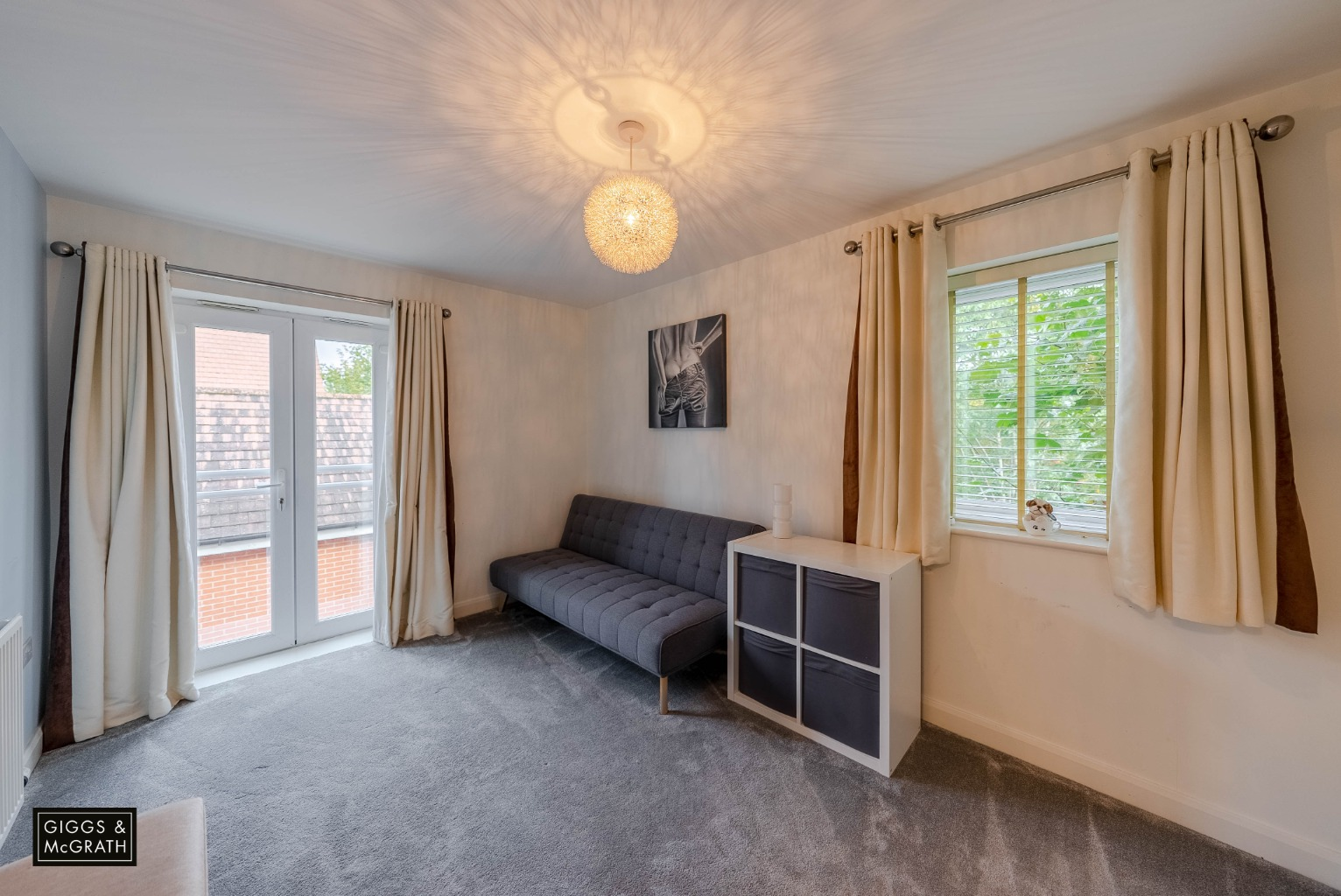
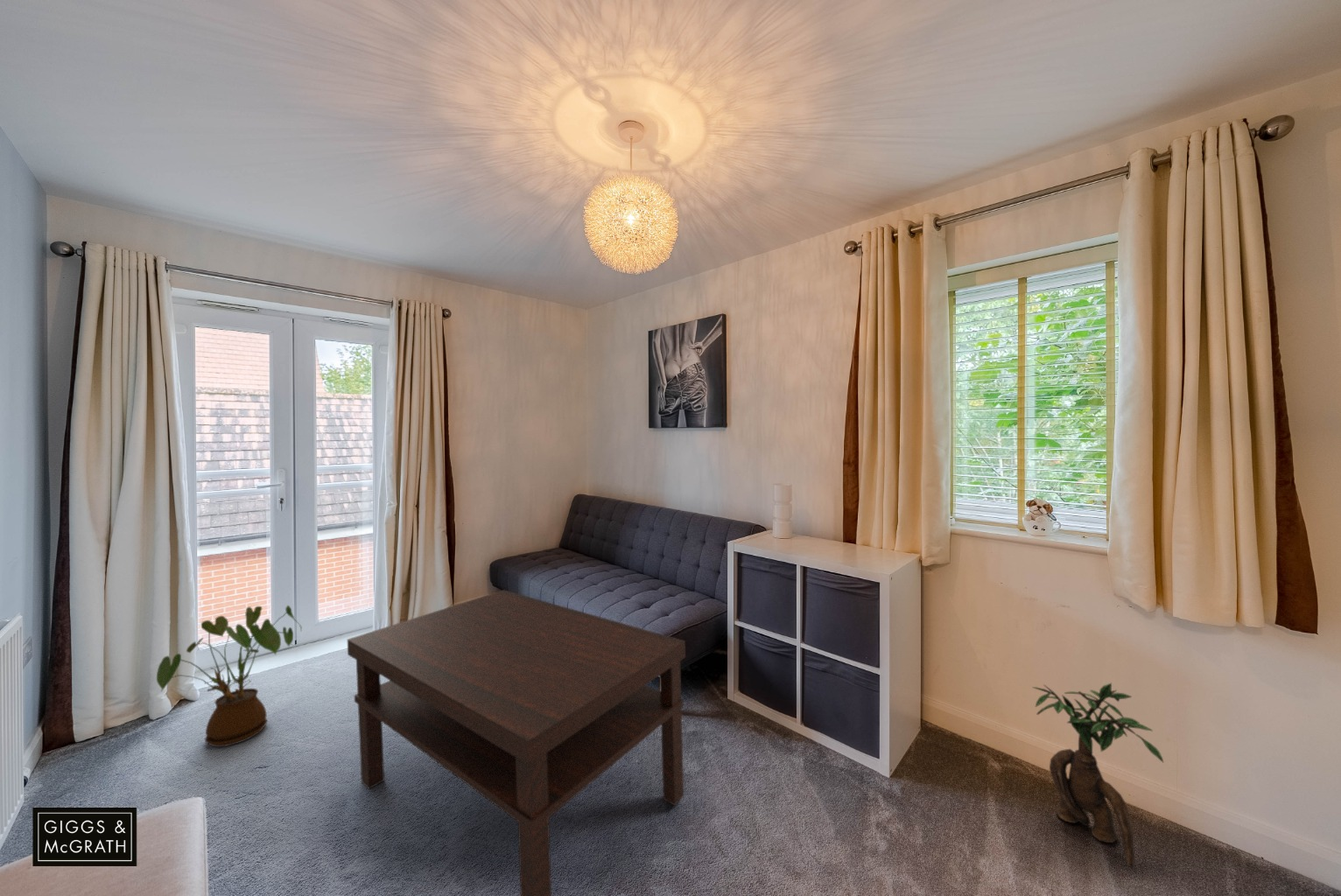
+ decorative plant [1031,683,1165,868]
+ house plant [156,605,303,747]
+ coffee table [347,589,686,896]
